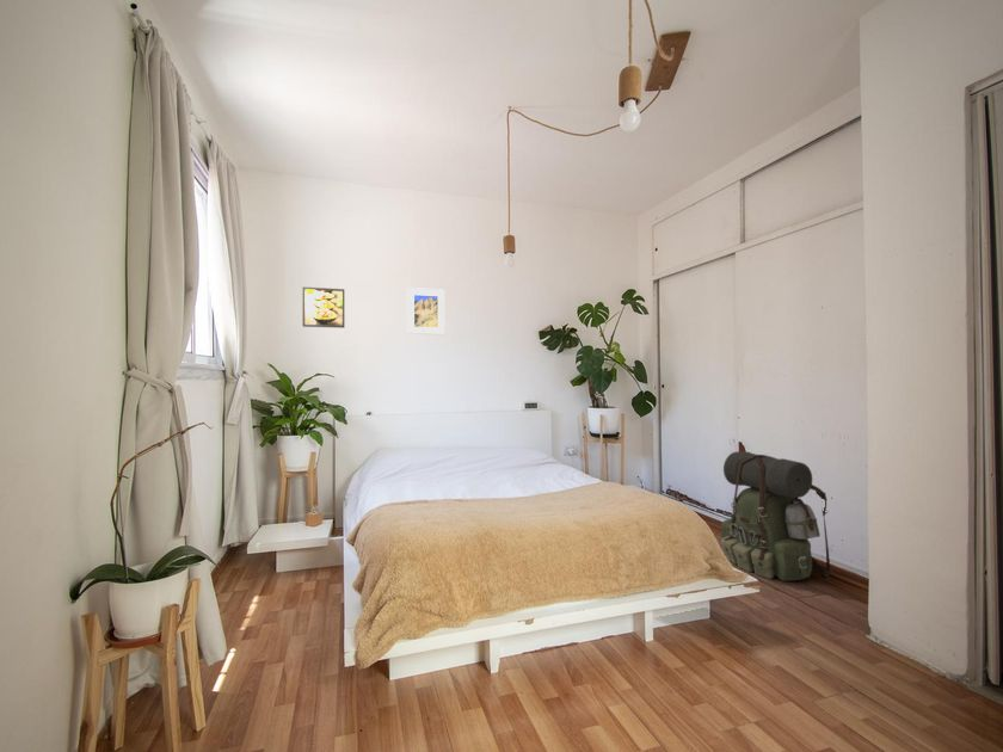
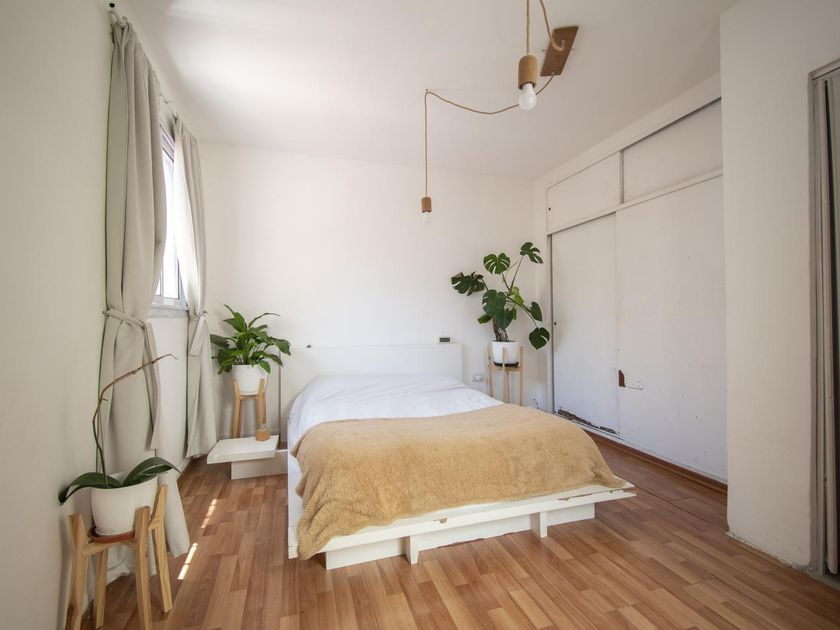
- backpack [720,450,831,583]
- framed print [406,286,445,335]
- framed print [301,285,345,329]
